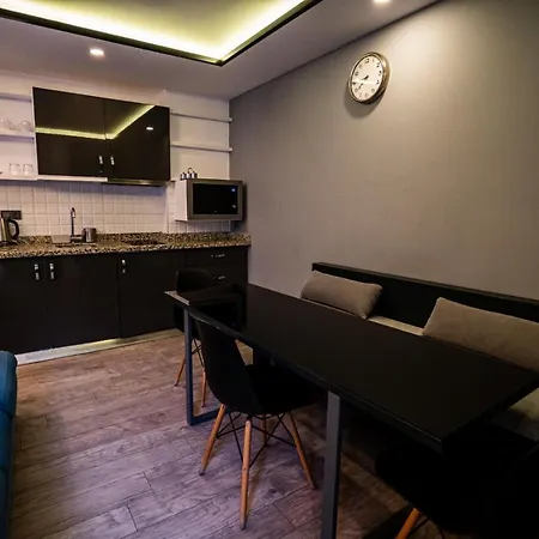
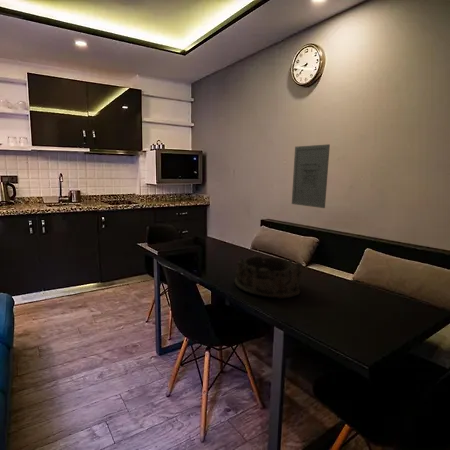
+ wall art [291,143,331,209]
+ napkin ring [233,253,303,300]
